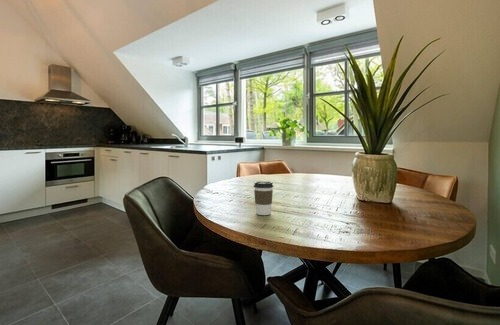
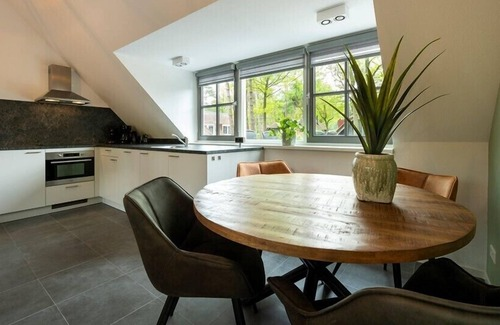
- coffee cup [253,180,274,216]
